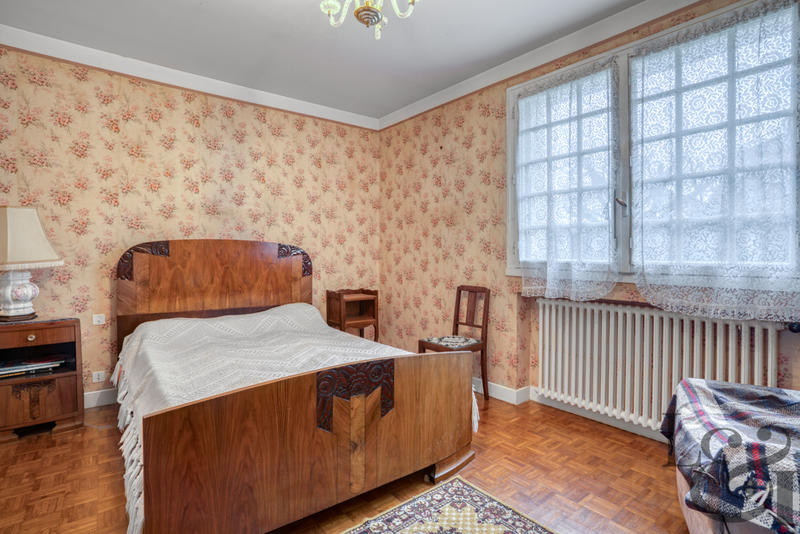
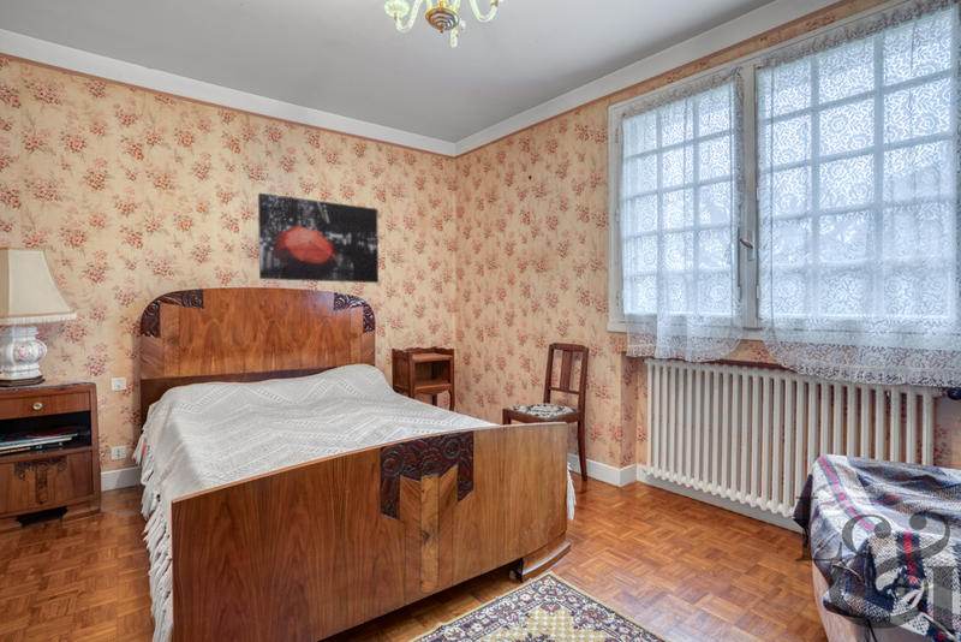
+ wall art [257,192,380,284]
